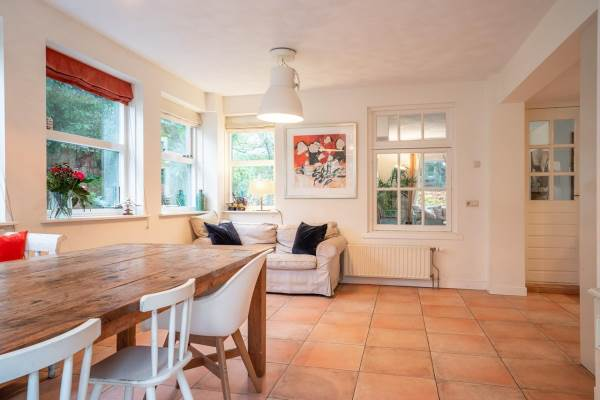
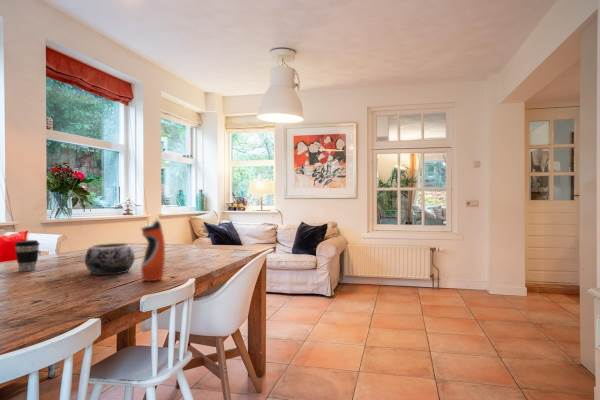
+ water bottle [140,217,166,282]
+ decorative bowl [84,242,136,276]
+ coffee cup [14,239,41,272]
